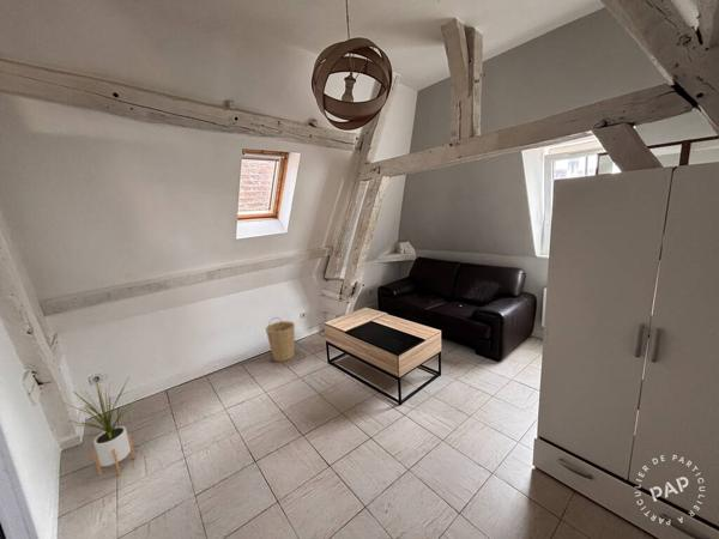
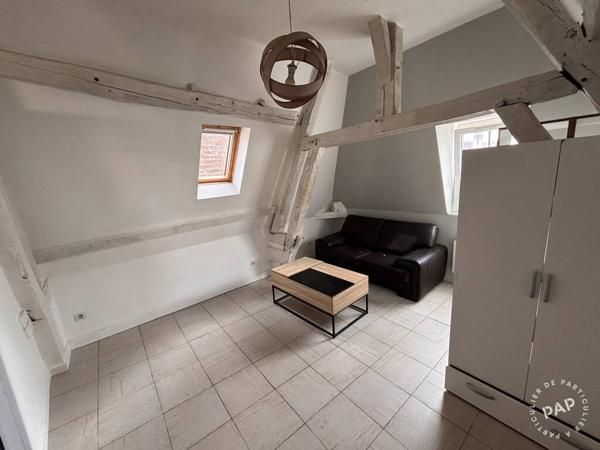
- basket [265,316,296,363]
- house plant [61,374,139,477]
